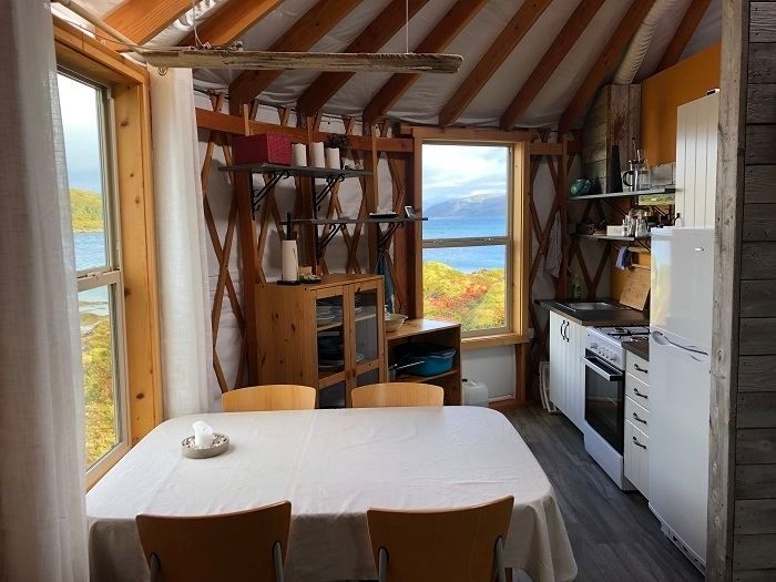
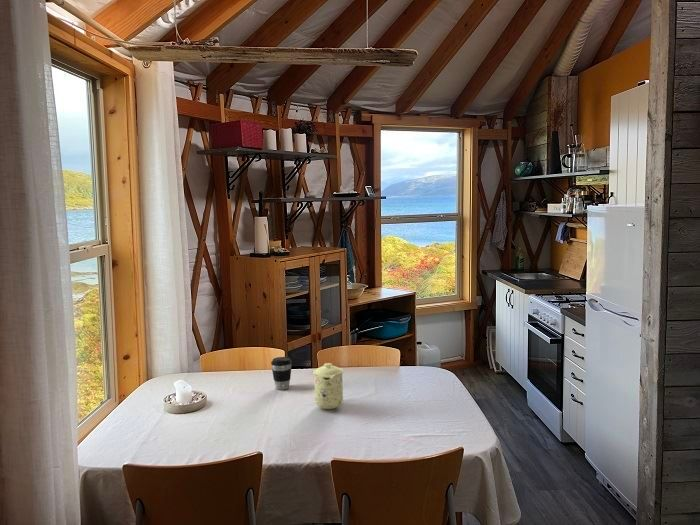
+ coffee cup [270,356,293,391]
+ mug [312,362,344,410]
